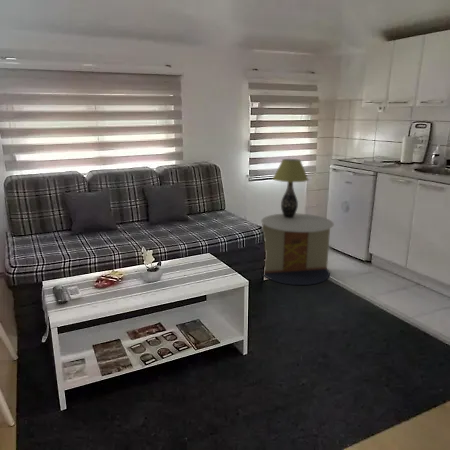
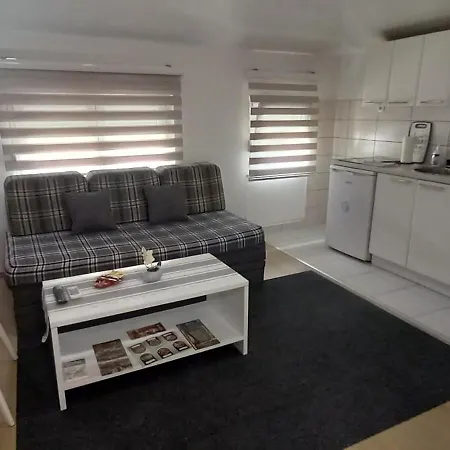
- side table [260,212,335,286]
- table lamp [272,158,310,218]
